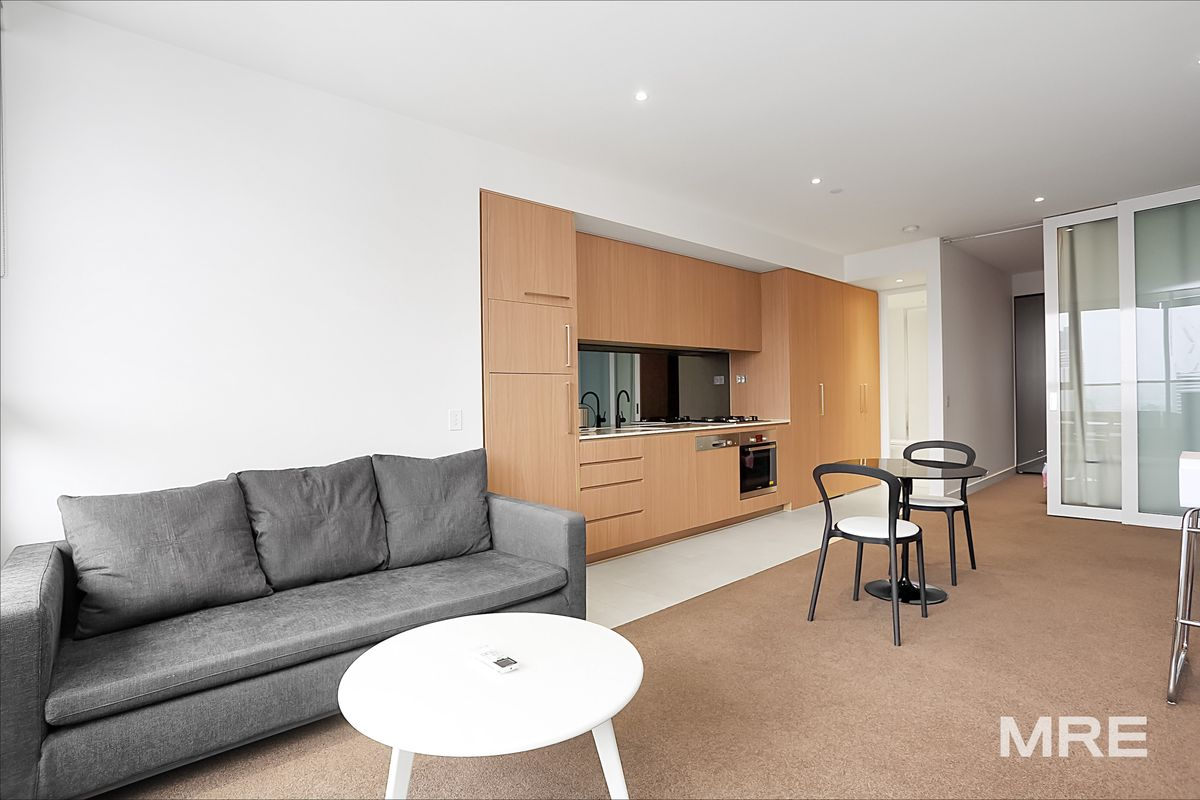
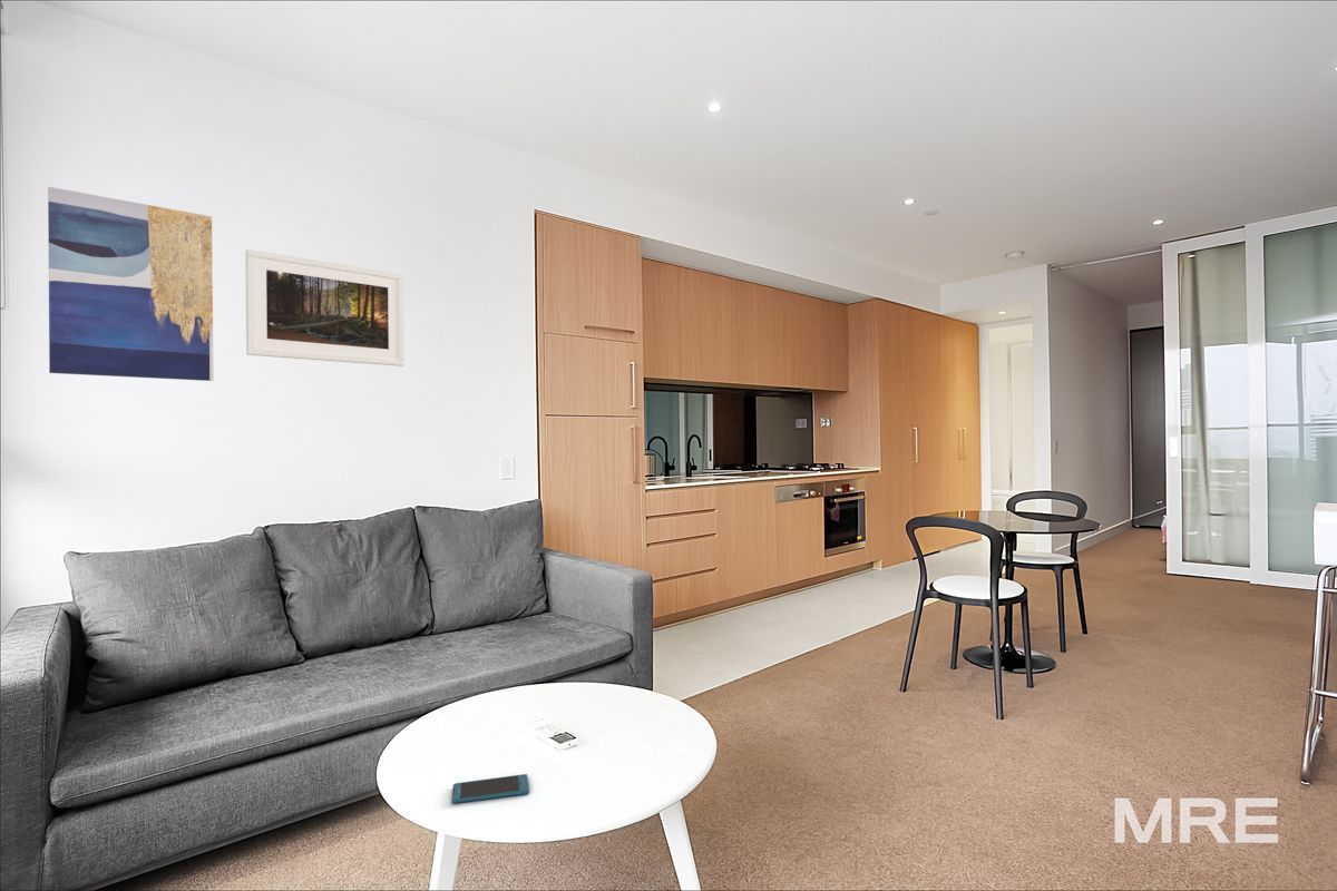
+ wall art [47,186,214,382]
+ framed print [245,248,406,368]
+ smartphone [451,773,530,804]
